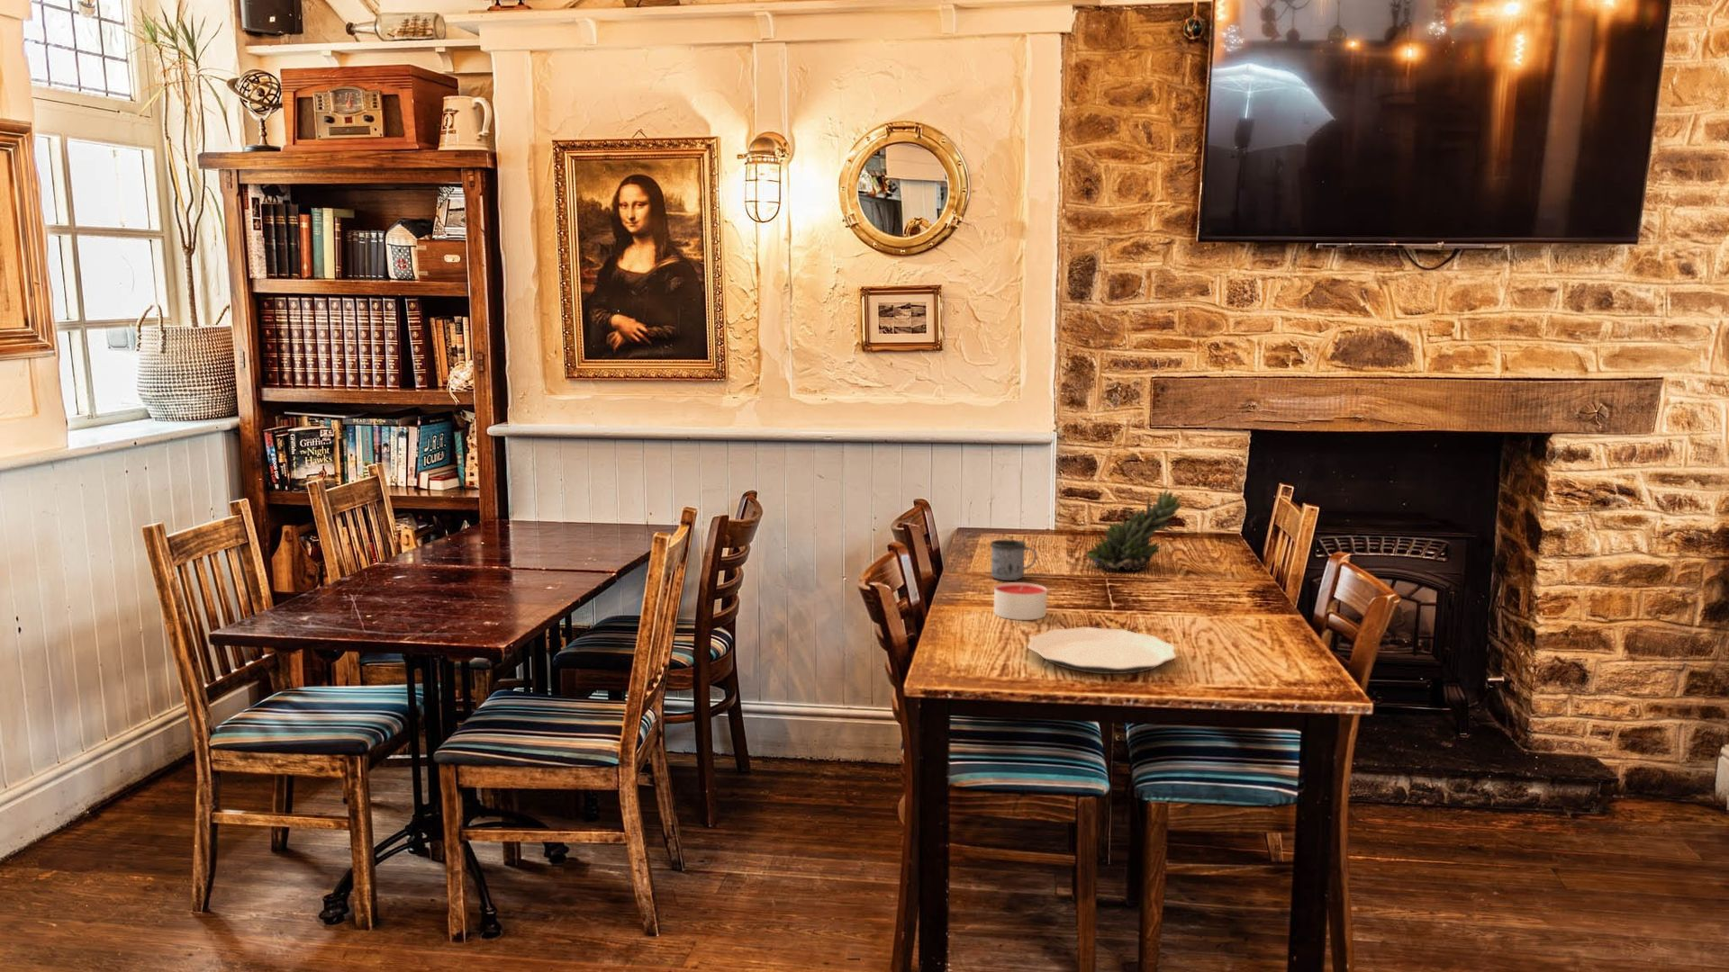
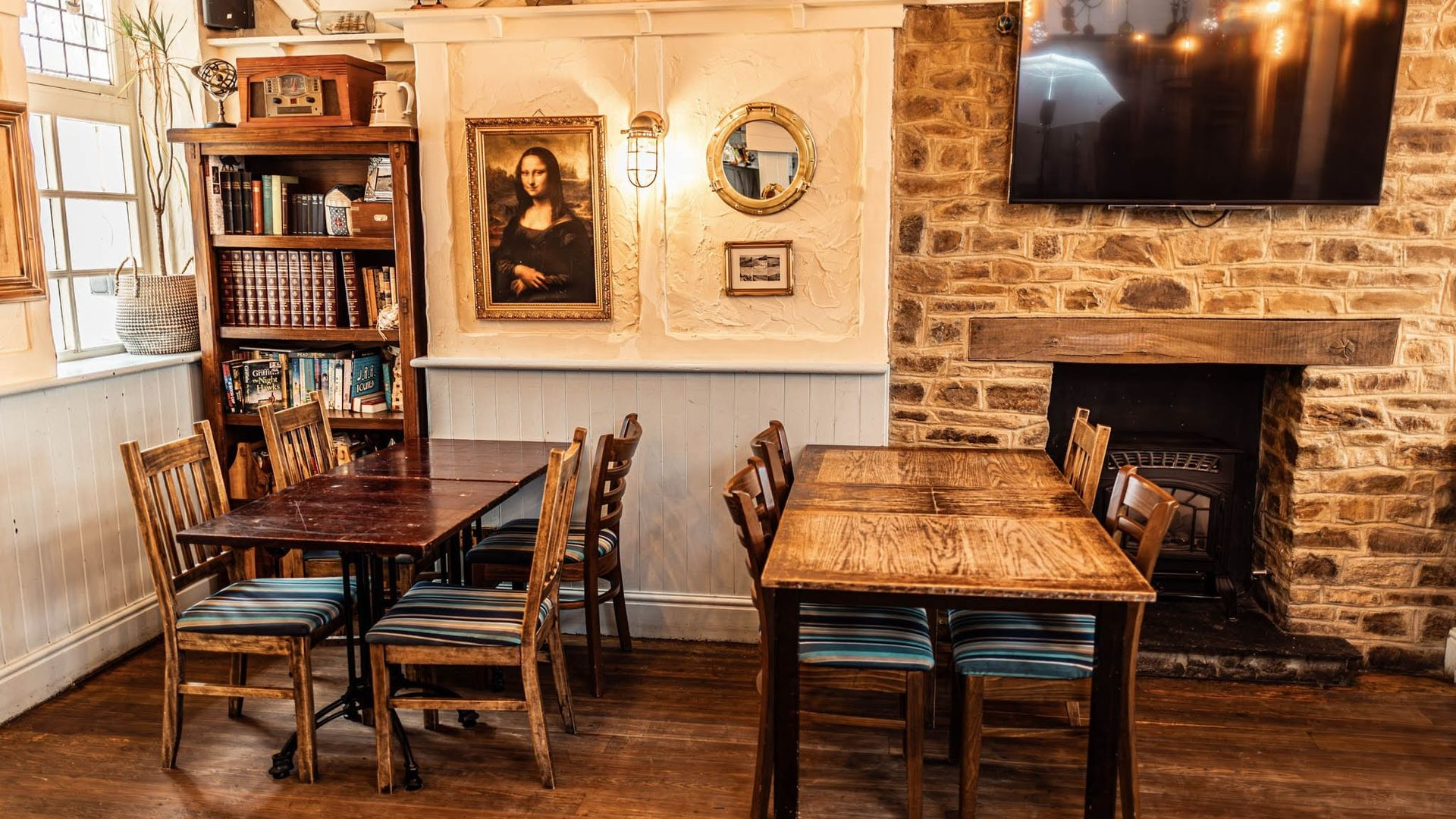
- candle [993,582,1049,621]
- plate [1026,627,1177,675]
- succulent plant [1085,487,1183,572]
- mug [989,539,1038,582]
